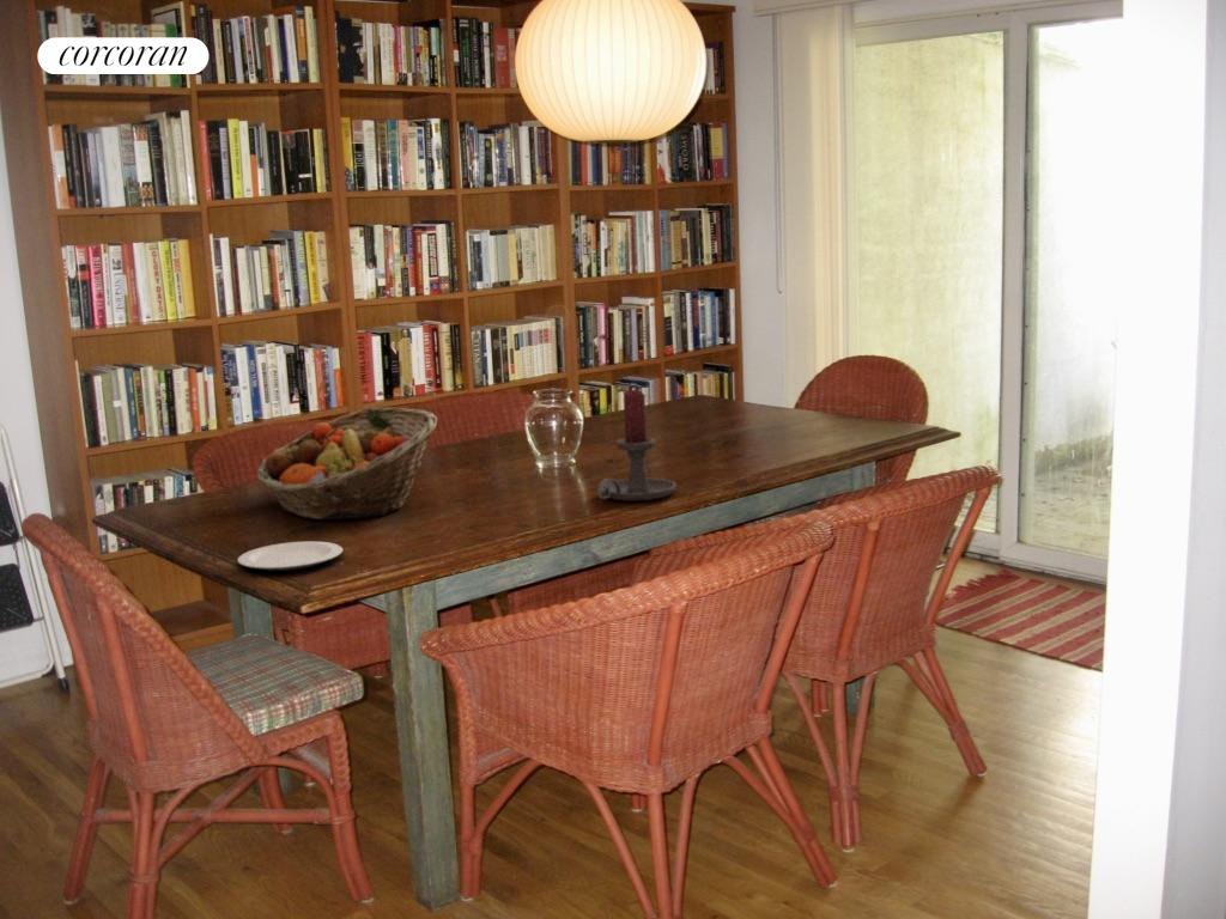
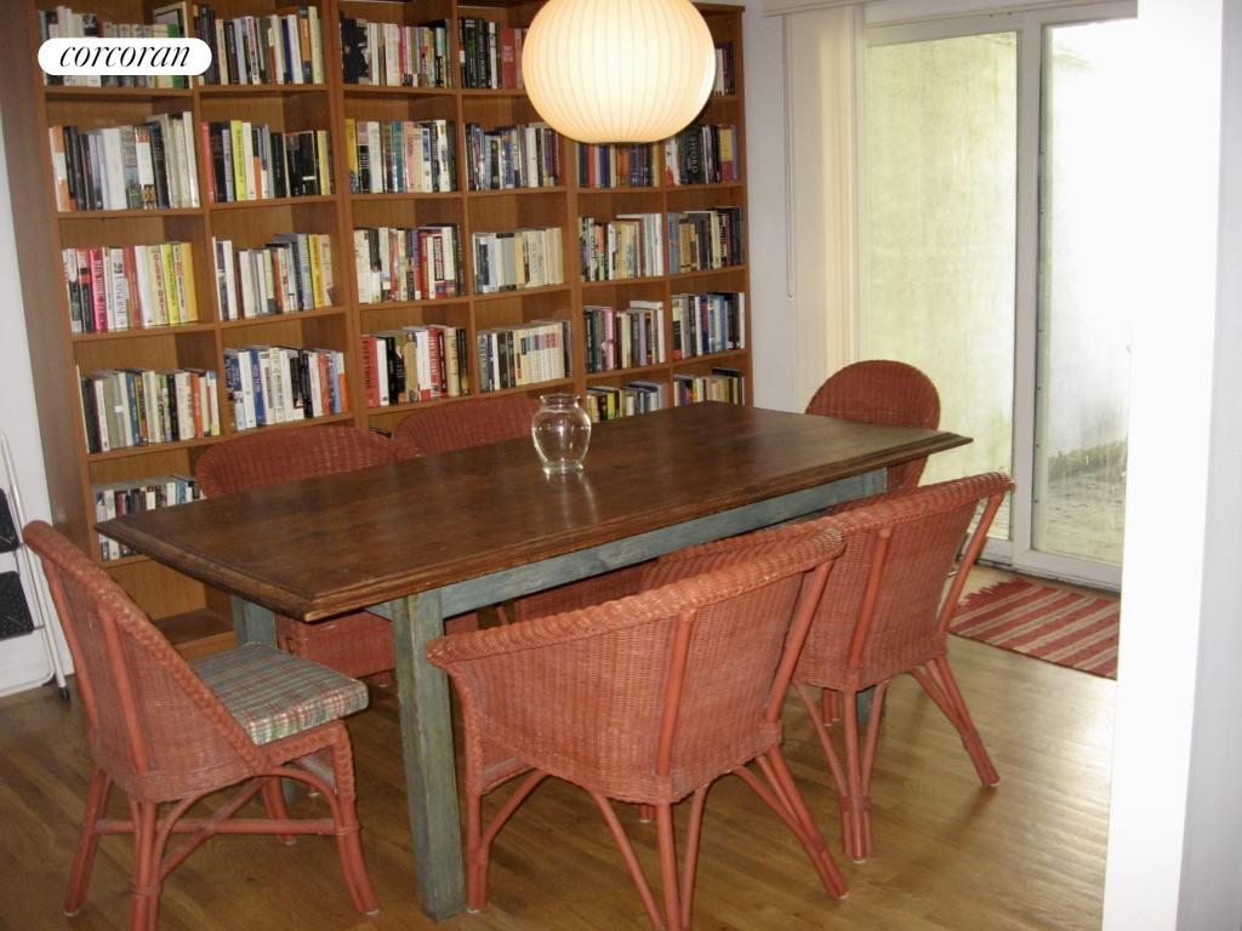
- fruit basket [256,407,438,521]
- plate [237,540,344,572]
- candle holder [596,388,678,501]
